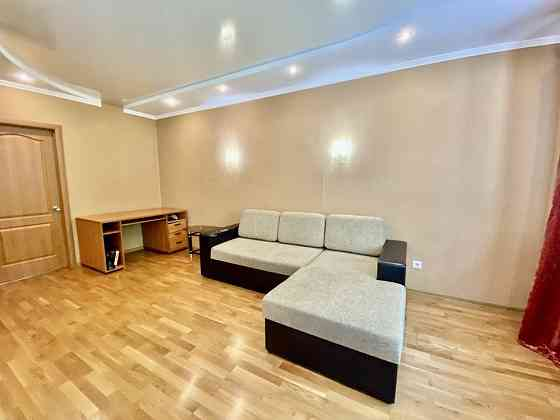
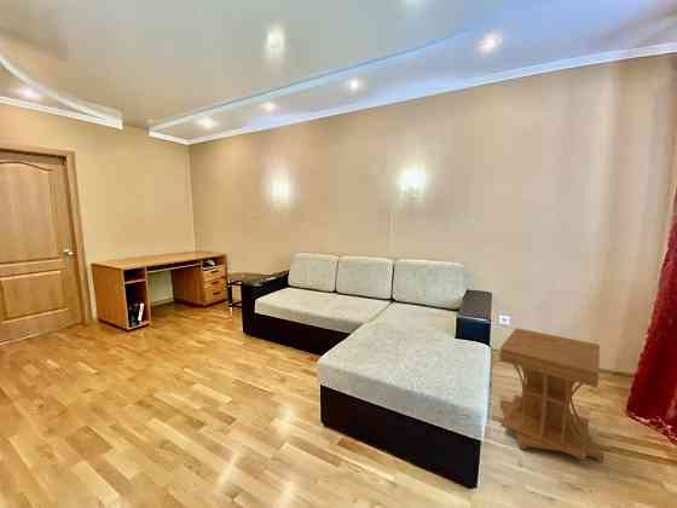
+ side table [498,327,604,463]
